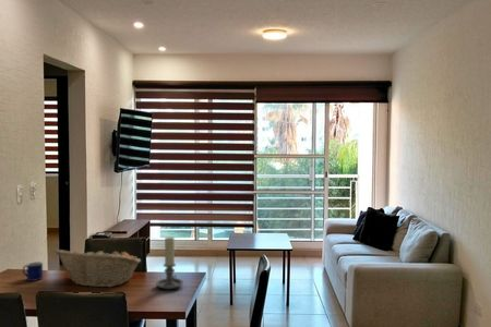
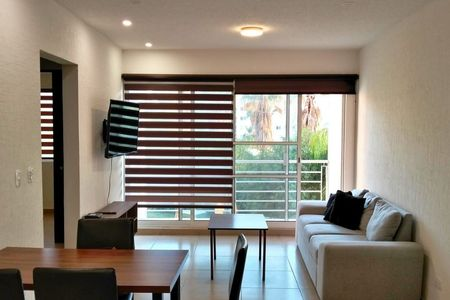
- mug [22,261,44,282]
- fruit basket [55,247,142,288]
- candle holder [155,235,184,290]
